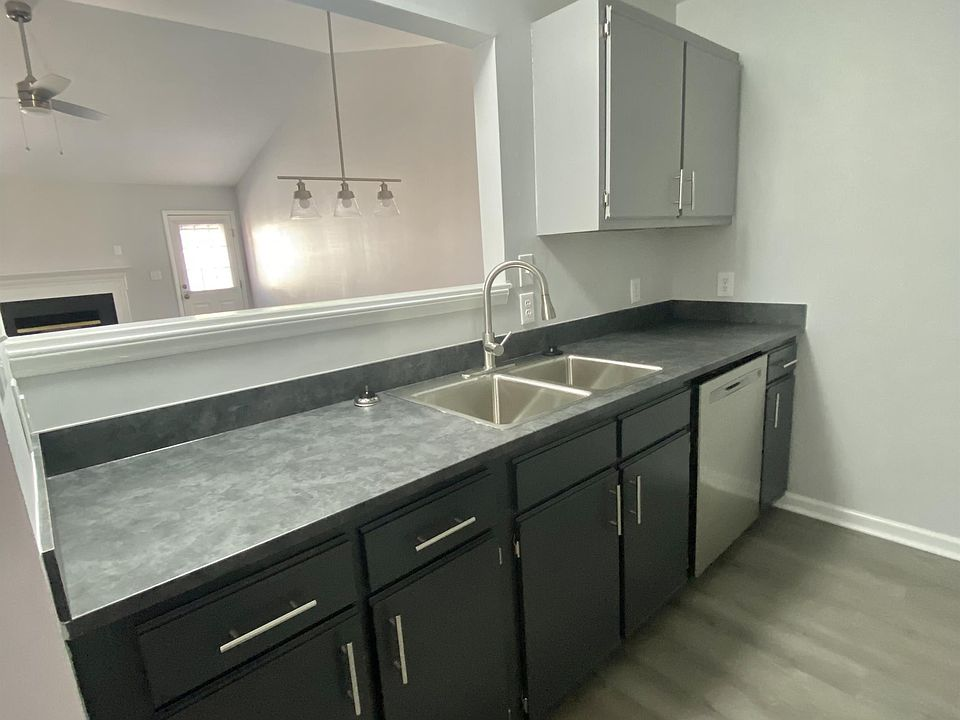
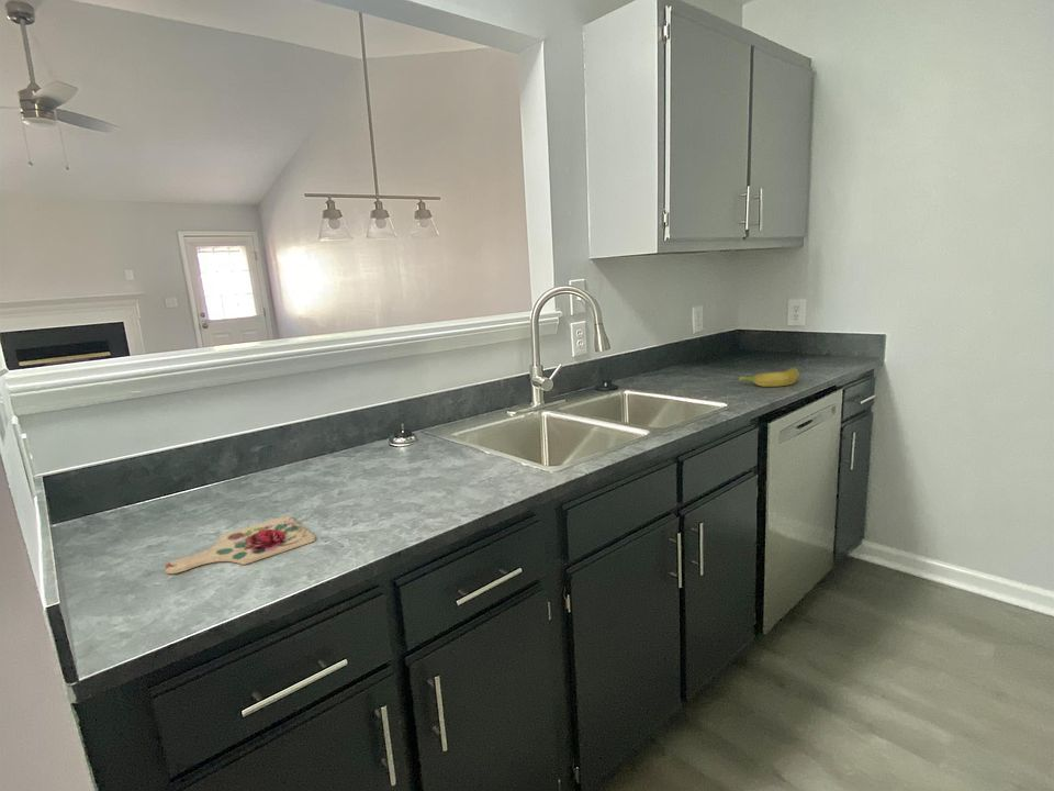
+ cutting board [164,514,316,575]
+ banana [738,367,800,388]
